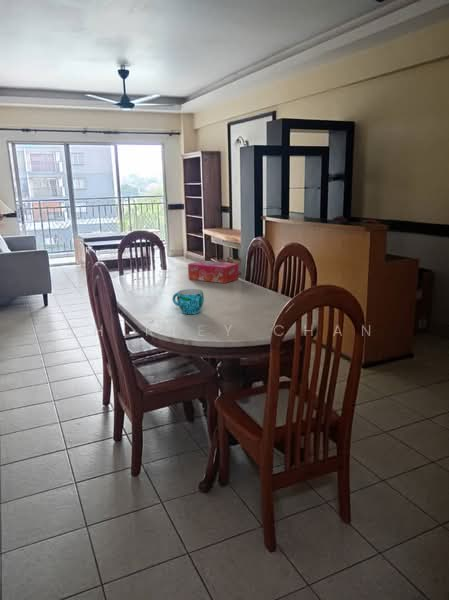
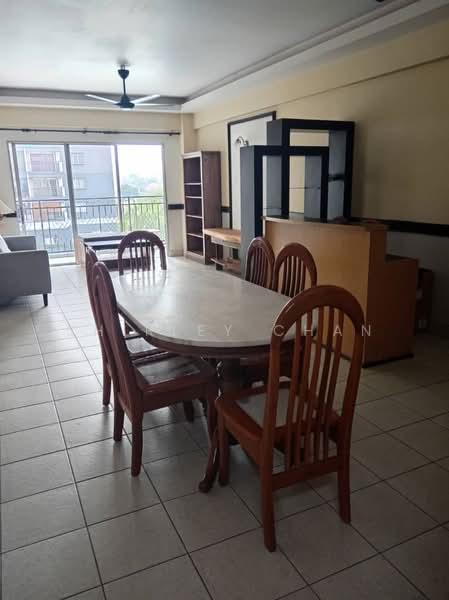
- cup [172,288,205,315]
- tissue box [187,260,240,284]
